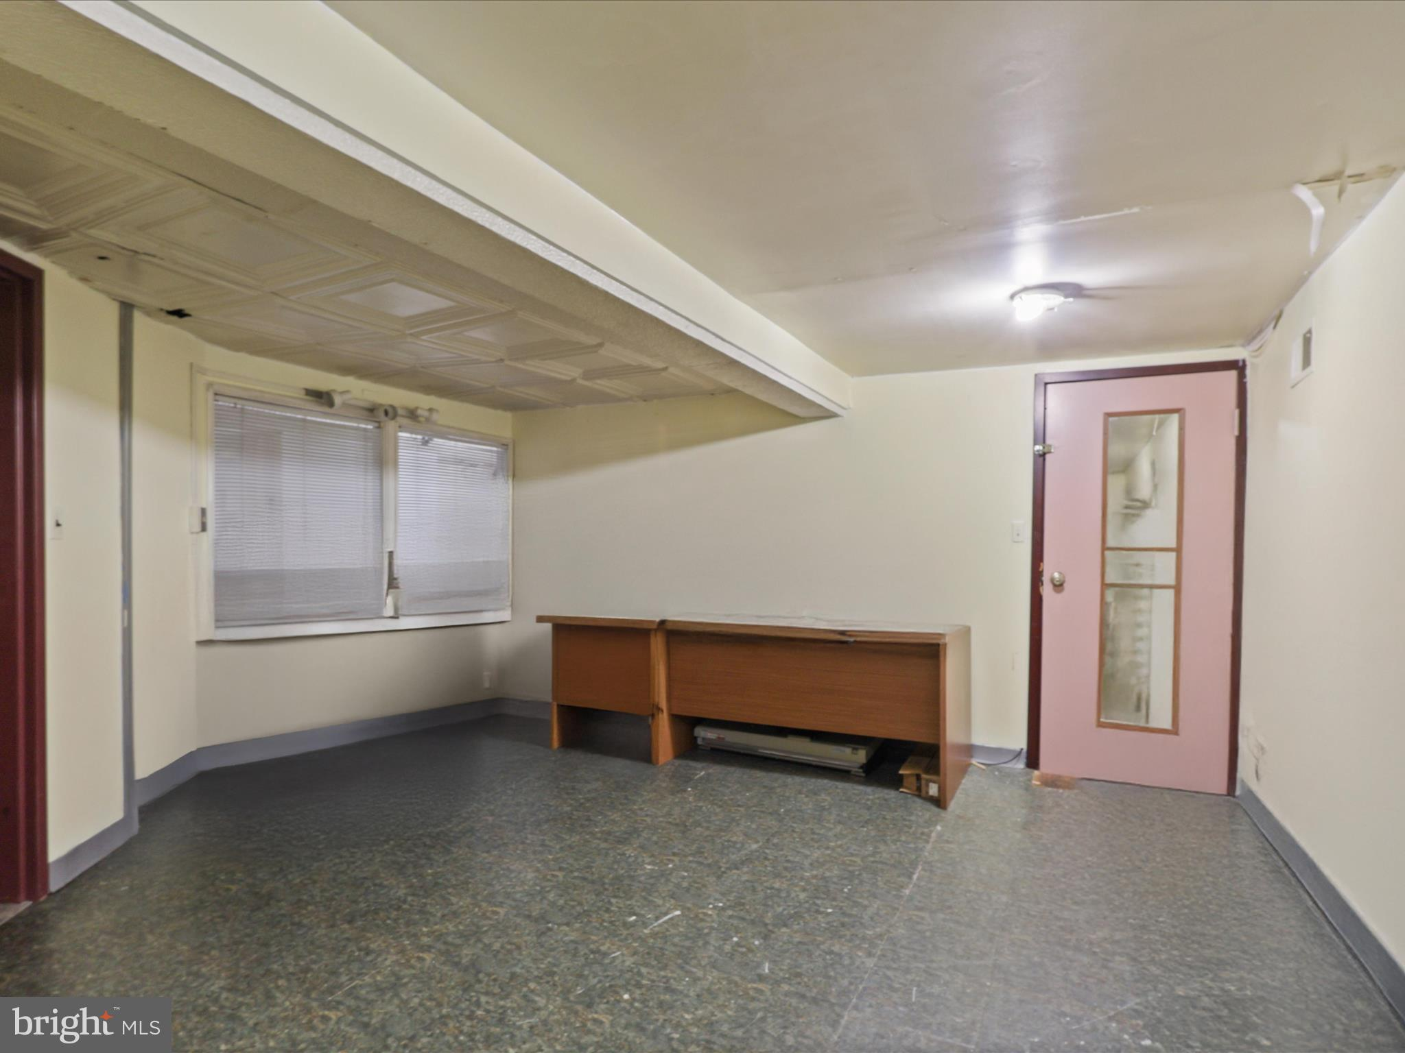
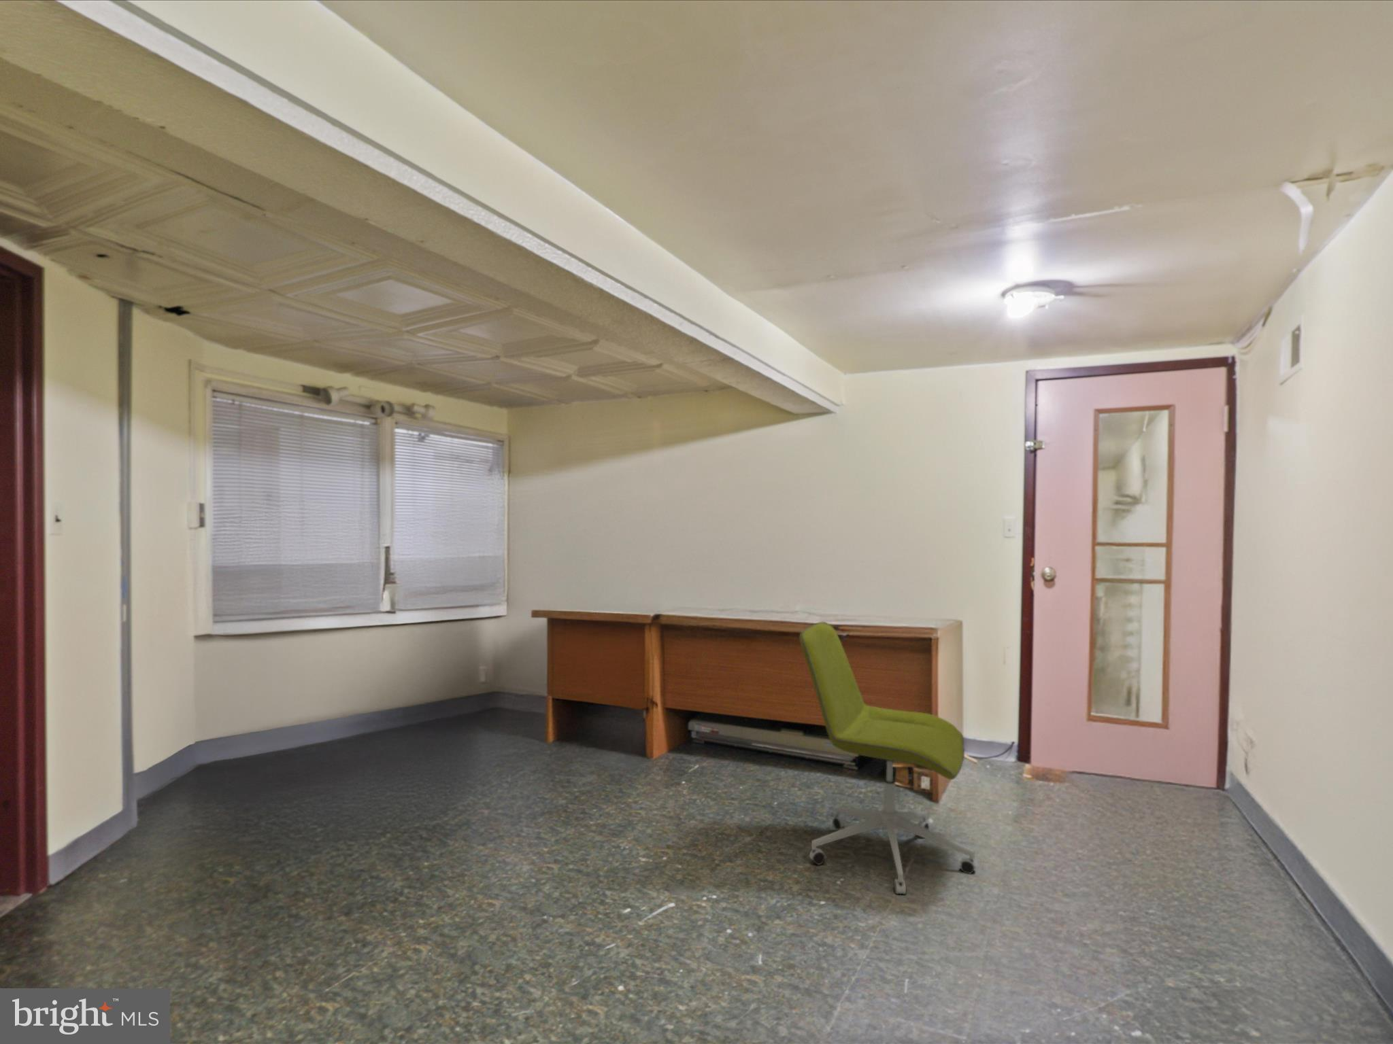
+ office chair [799,621,976,895]
